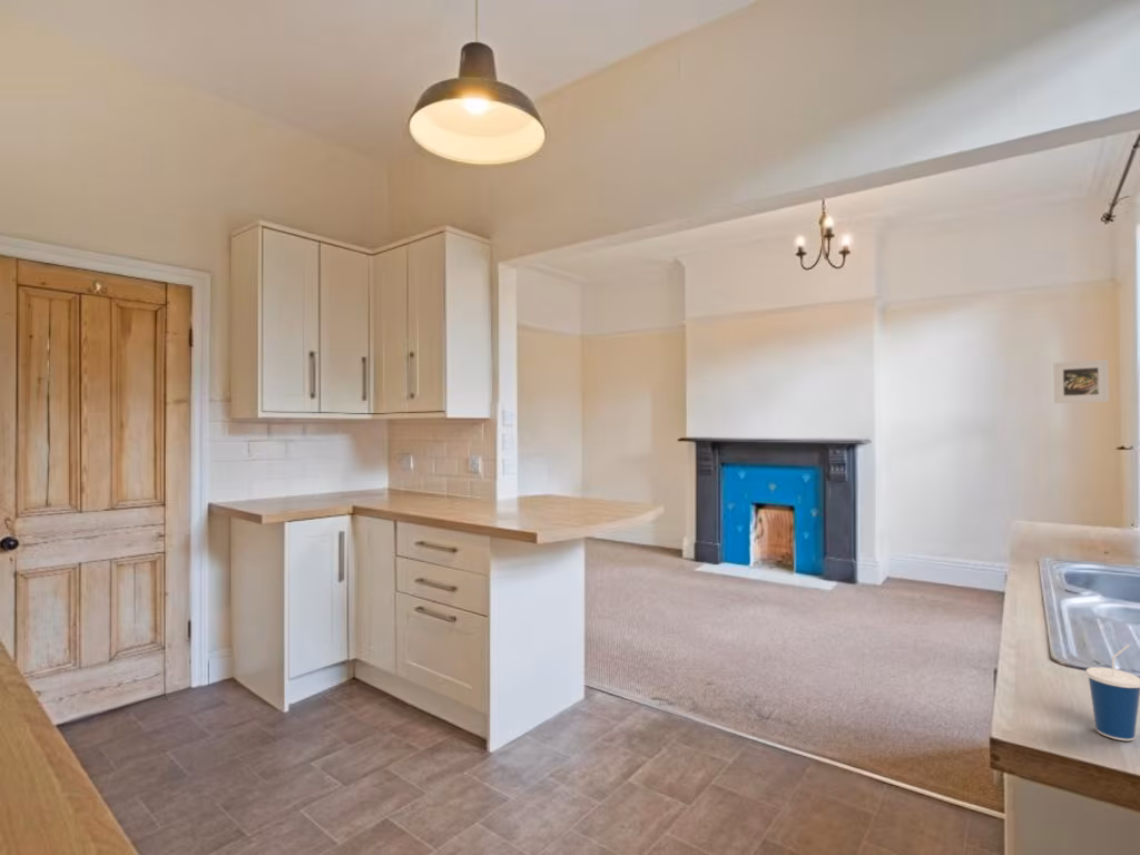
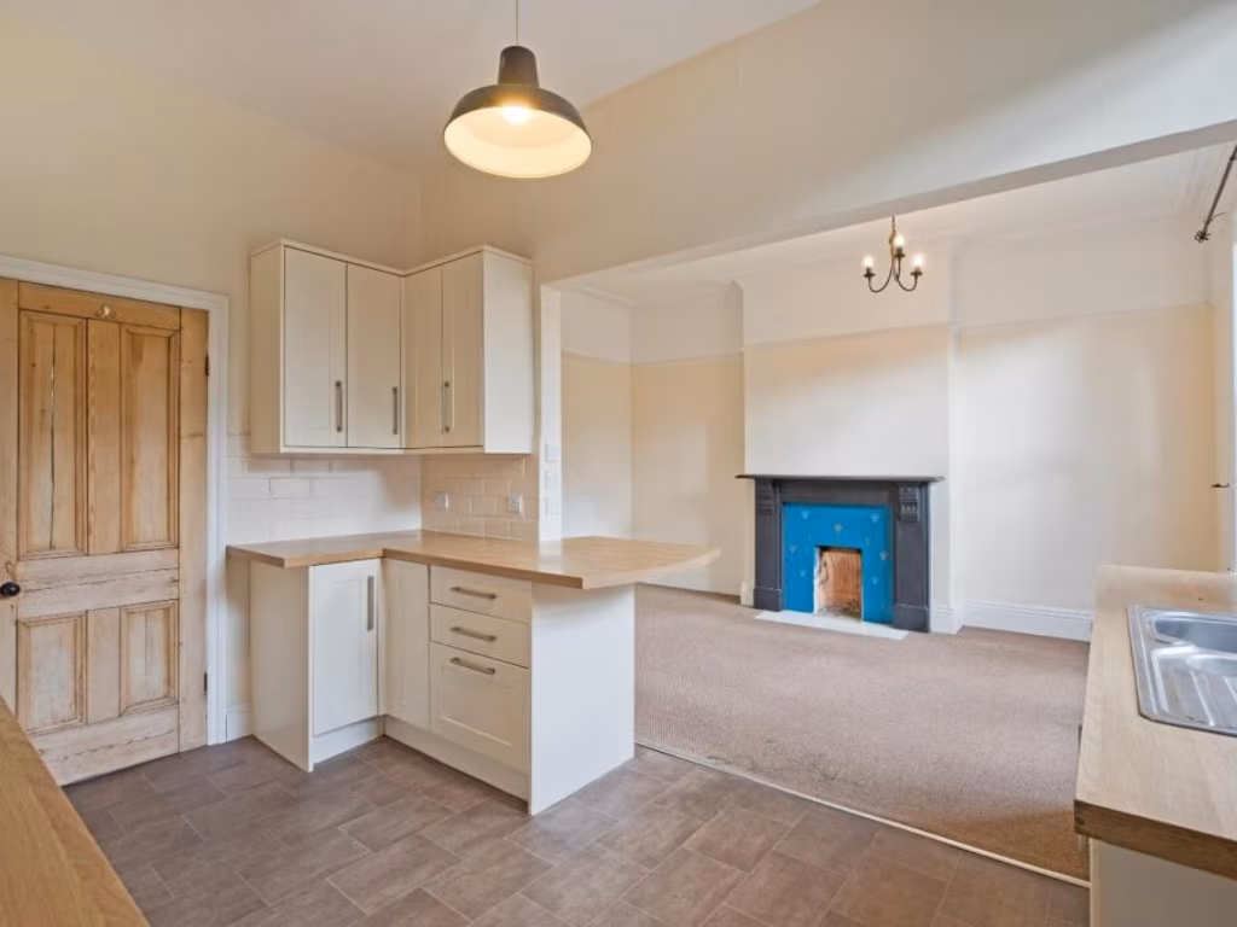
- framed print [1052,358,1110,404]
- cup [1084,643,1140,741]
